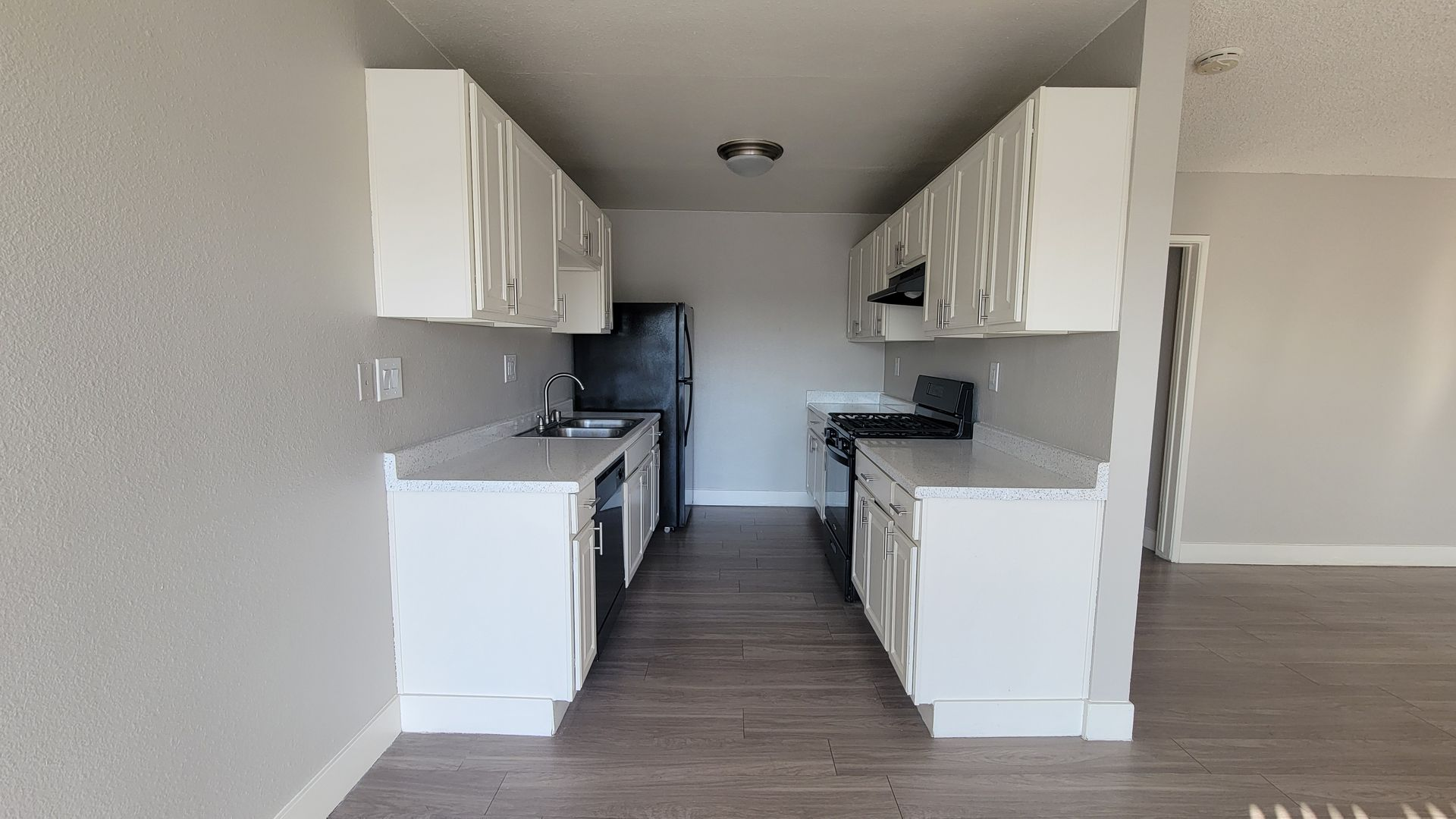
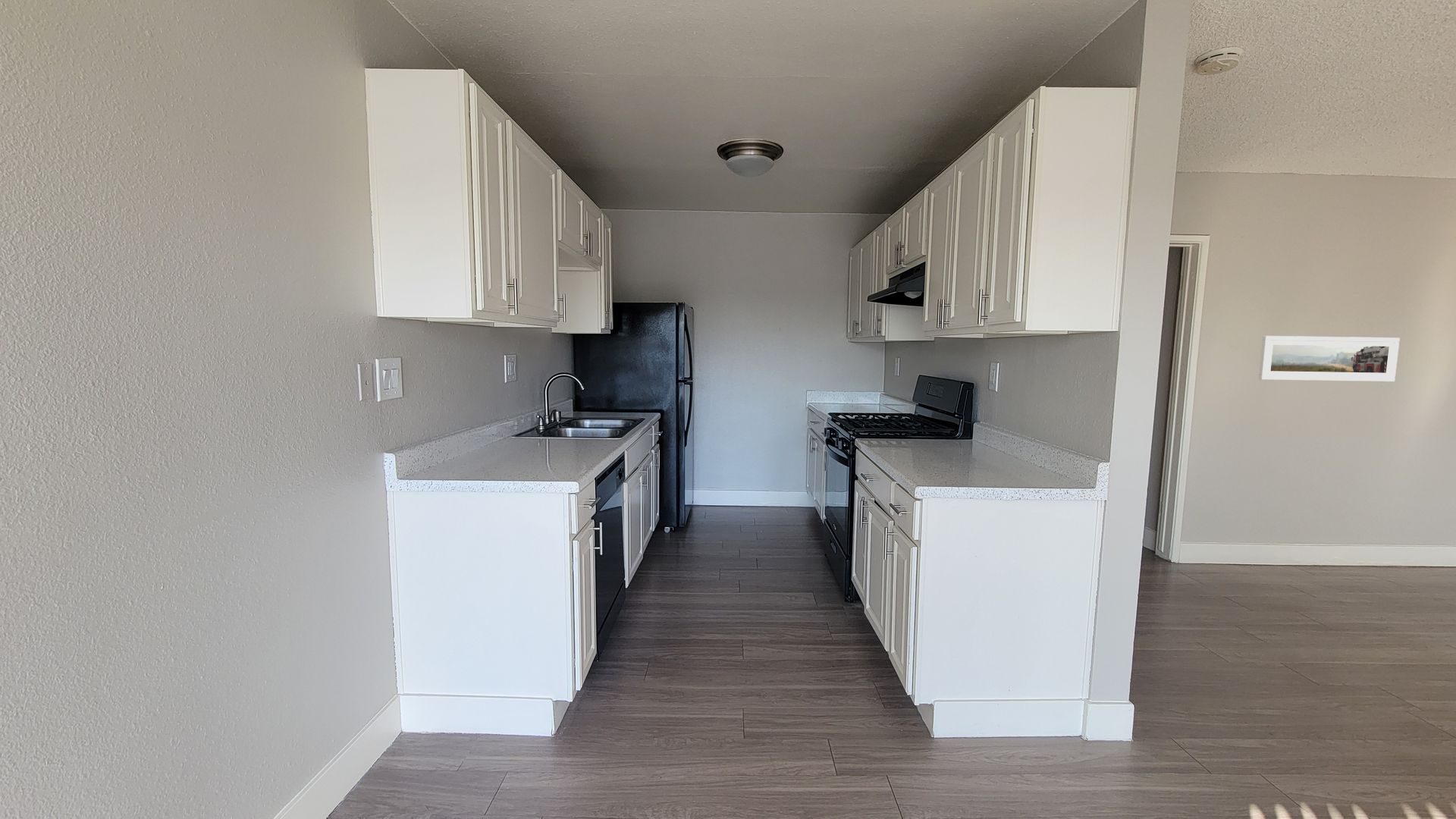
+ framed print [1258,335,1401,382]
